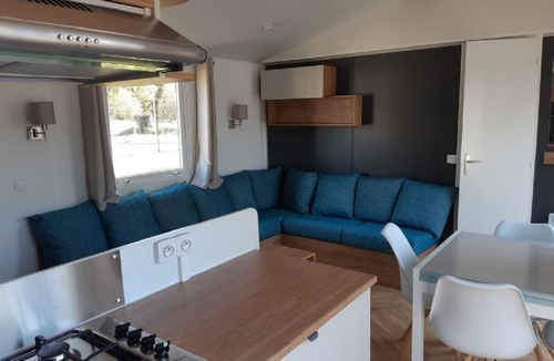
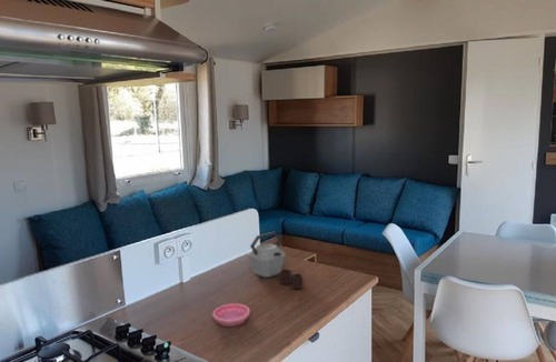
+ kettle [247,231,304,290]
+ saucer [211,303,251,328]
